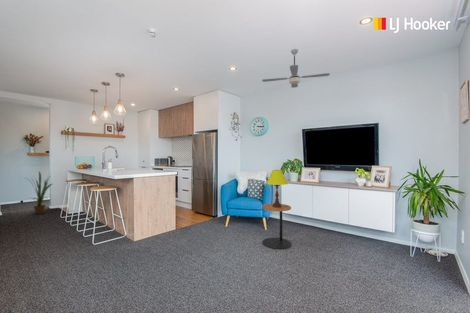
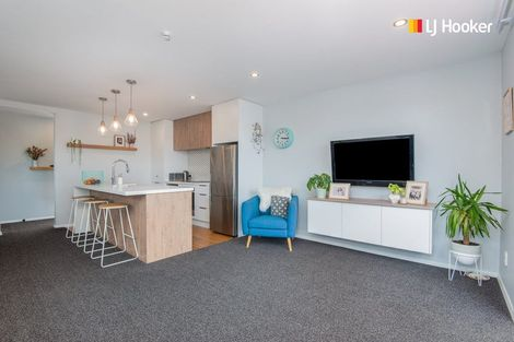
- ceiling fan [261,48,331,89]
- table lamp [265,169,289,208]
- house plant [25,170,54,215]
- side table [261,203,292,250]
